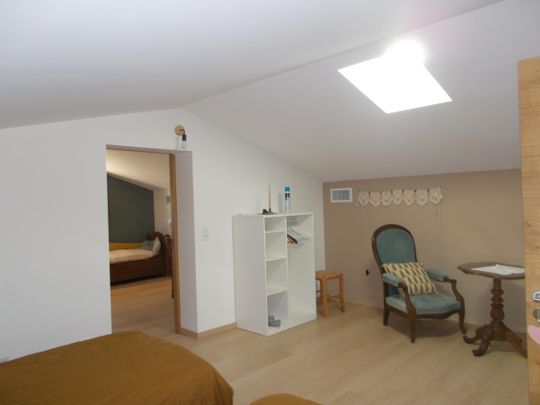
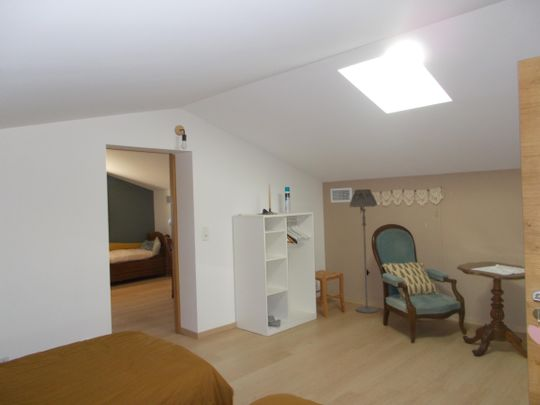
+ floor lamp [349,188,379,314]
